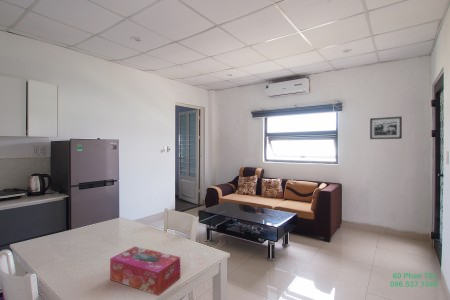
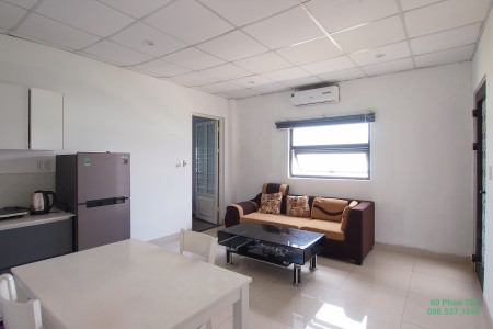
- tissue box [109,246,181,297]
- picture frame [369,115,403,140]
